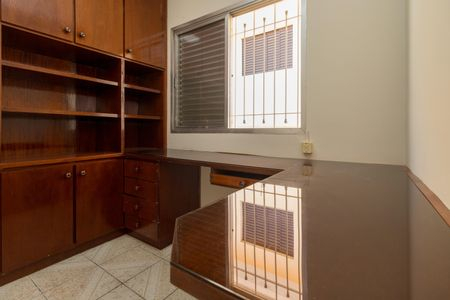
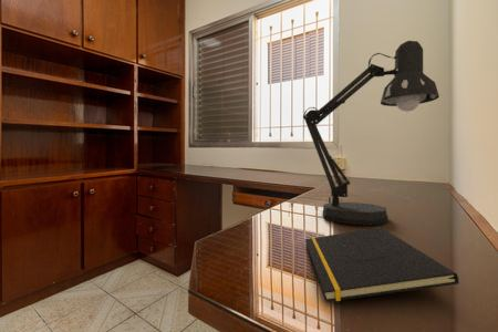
+ desk lamp [302,40,440,226]
+ notepad [304,226,459,303]
